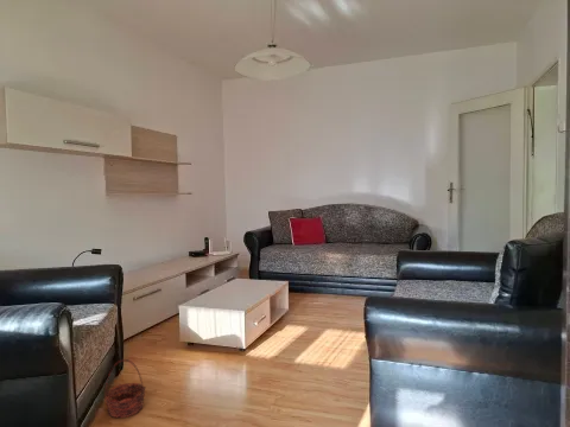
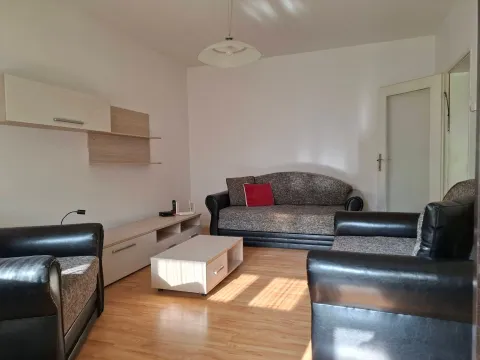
- basket [103,358,147,419]
